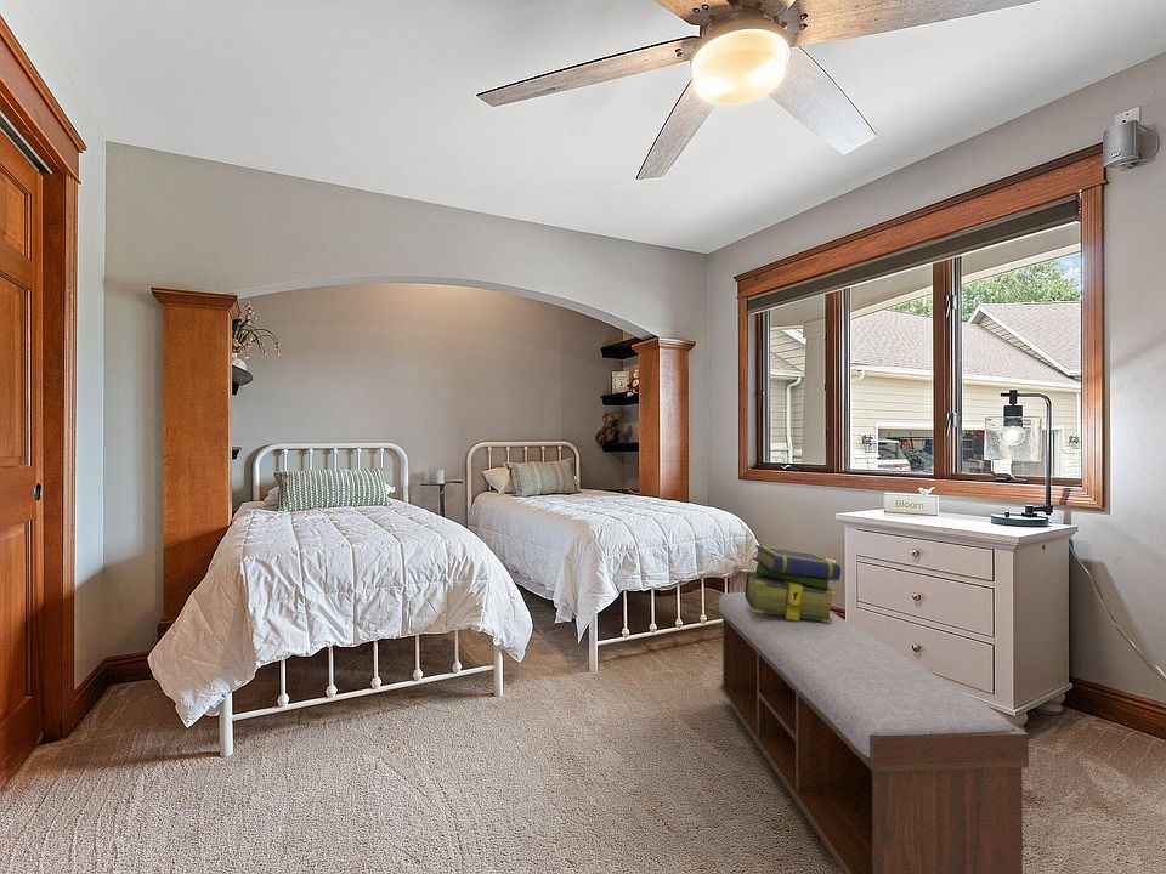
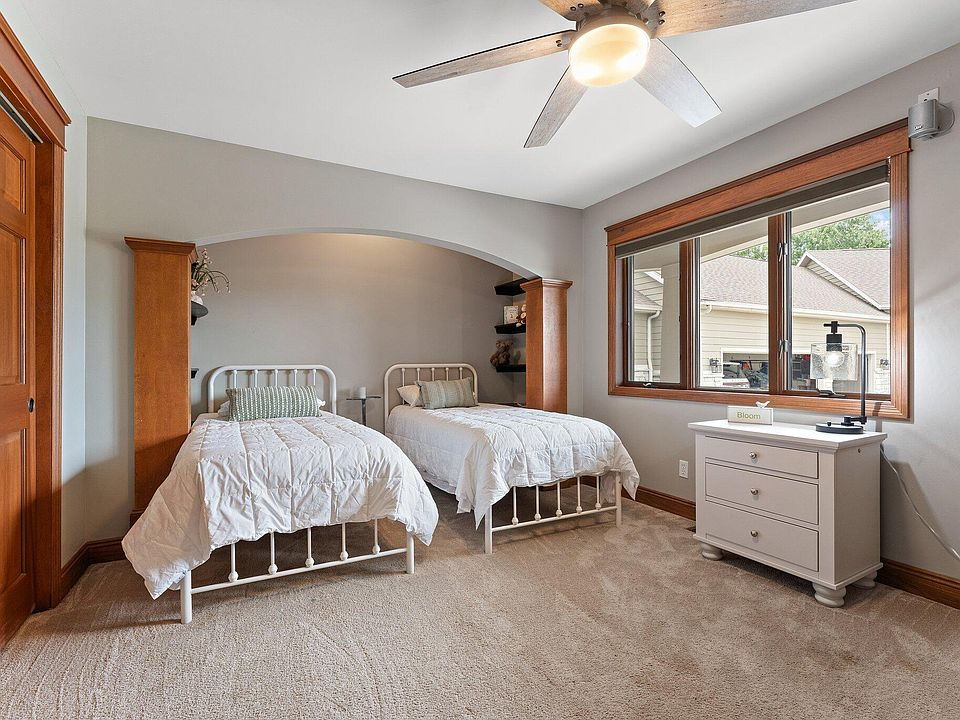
- bench [718,591,1030,874]
- stack of books [743,544,842,623]
